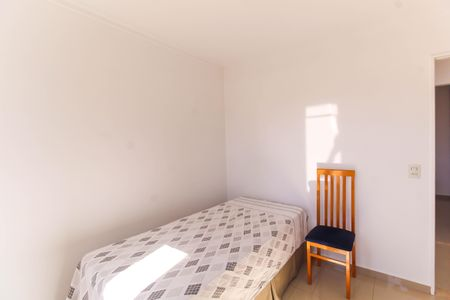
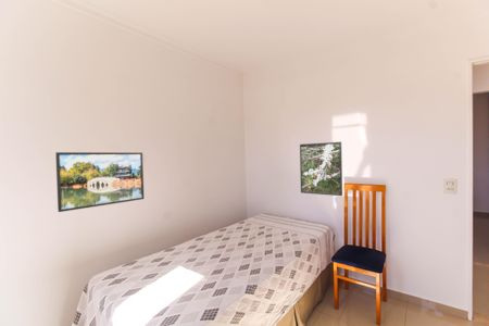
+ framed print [299,141,343,197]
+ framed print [54,151,145,213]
